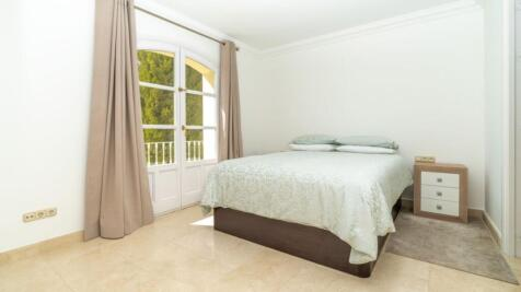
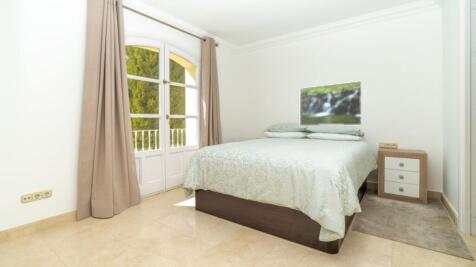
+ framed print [299,80,363,127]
